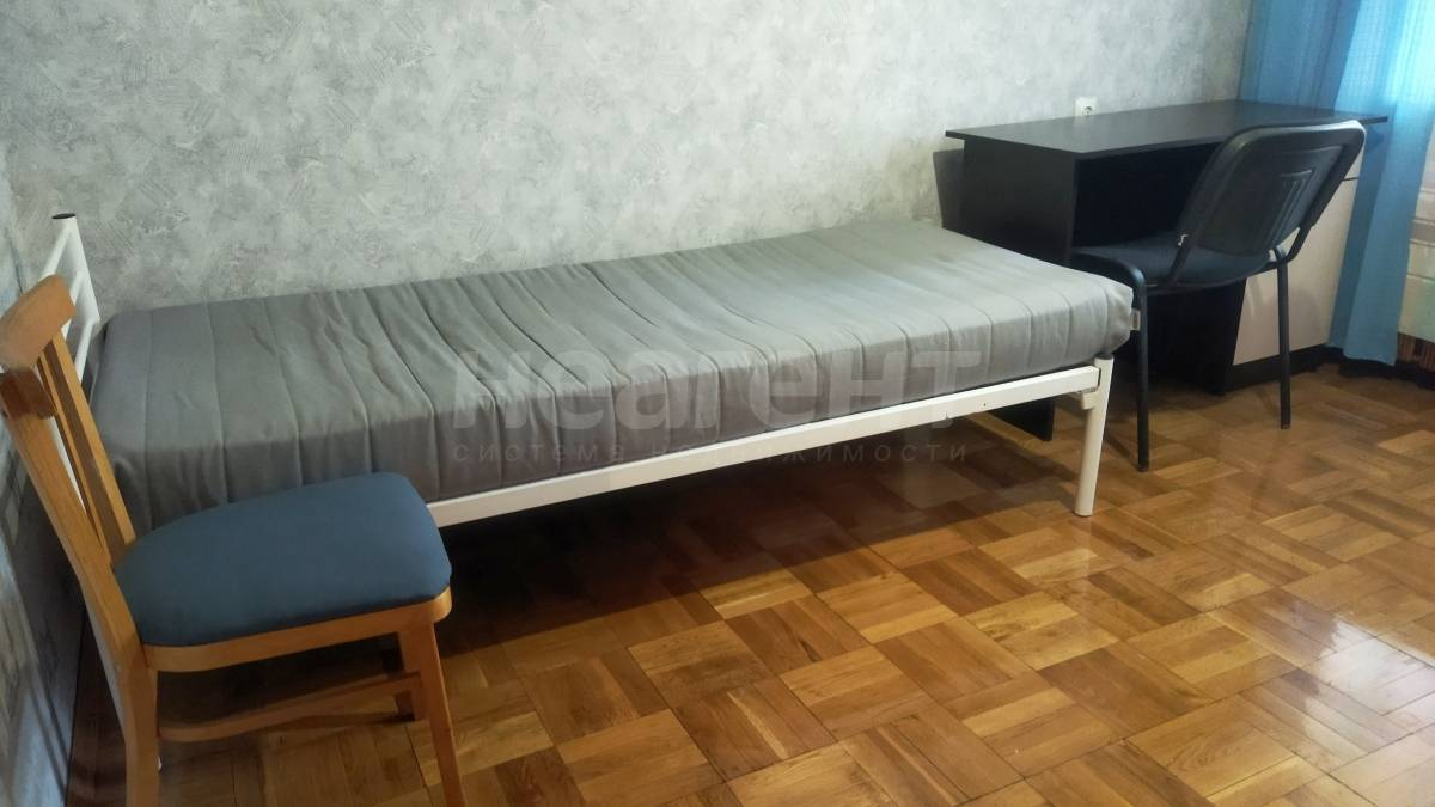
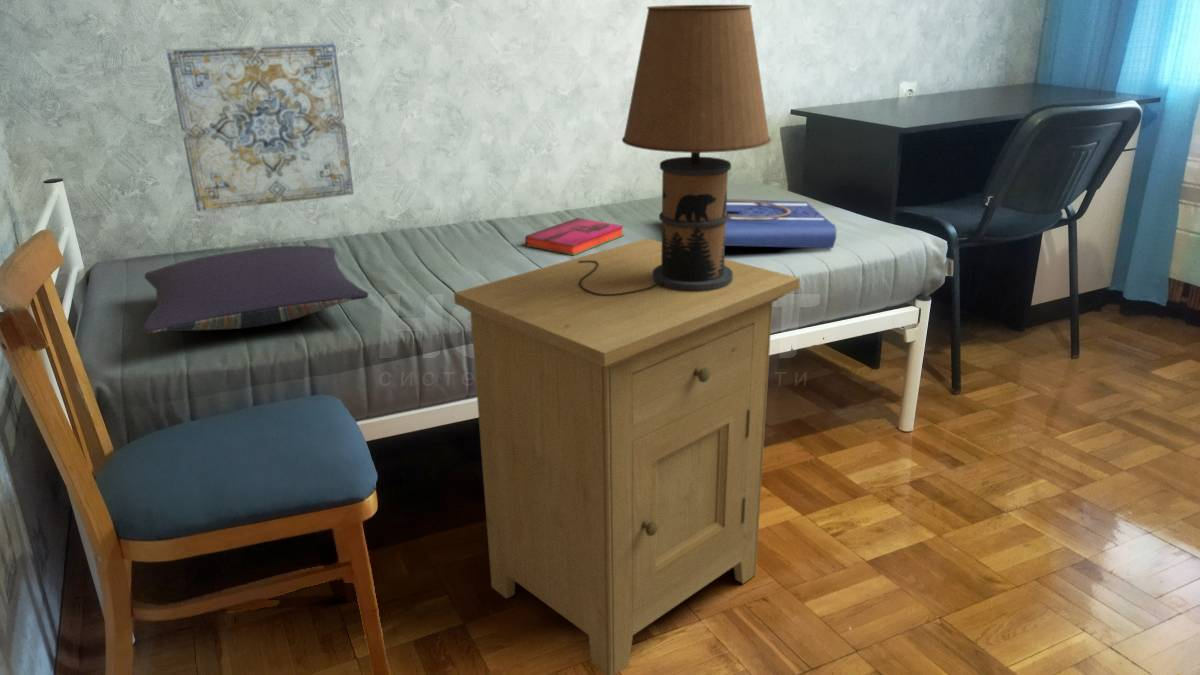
+ tote bag [725,198,837,249]
+ hardback book [524,217,625,256]
+ nightstand [453,238,801,675]
+ wall art [165,41,355,213]
+ pillow [141,245,370,334]
+ table lamp [579,4,772,296]
